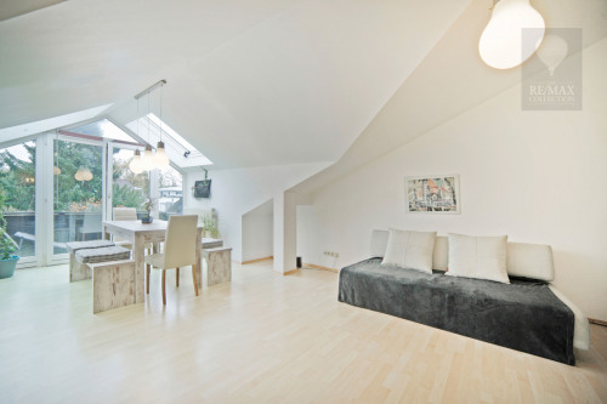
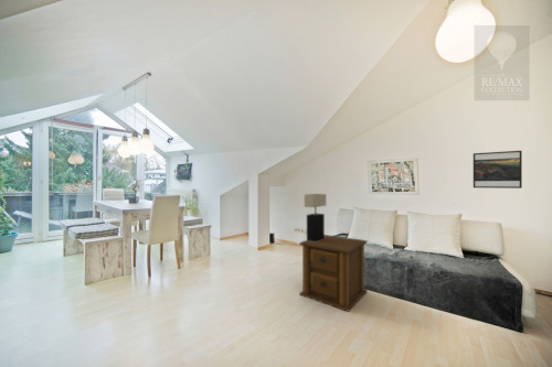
+ side table [298,234,369,313]
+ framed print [473,150,523,190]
+ table lamp [304,193,327,241]
